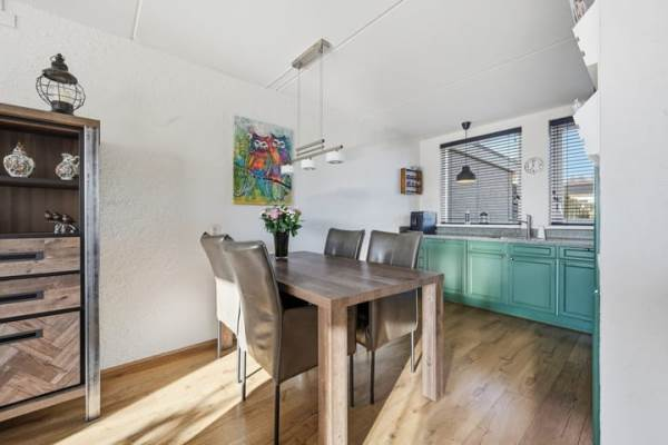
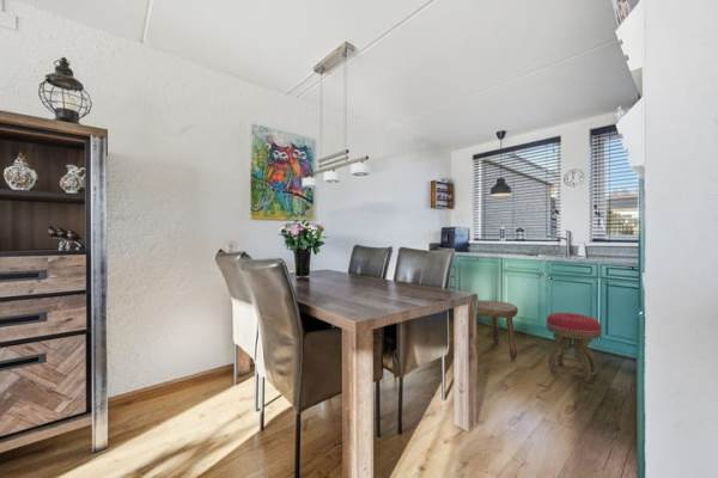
+ stool [546,312,602,384]
+ stool [476,299,519,361]
